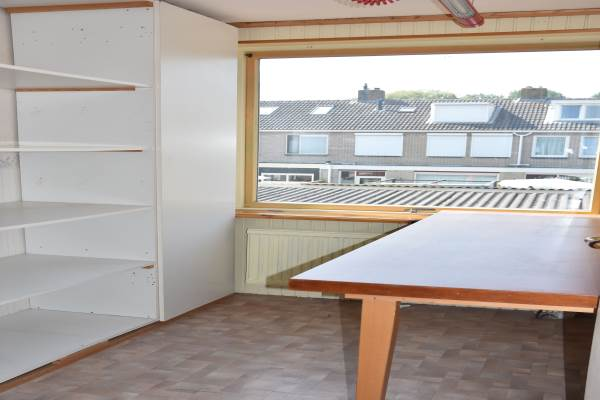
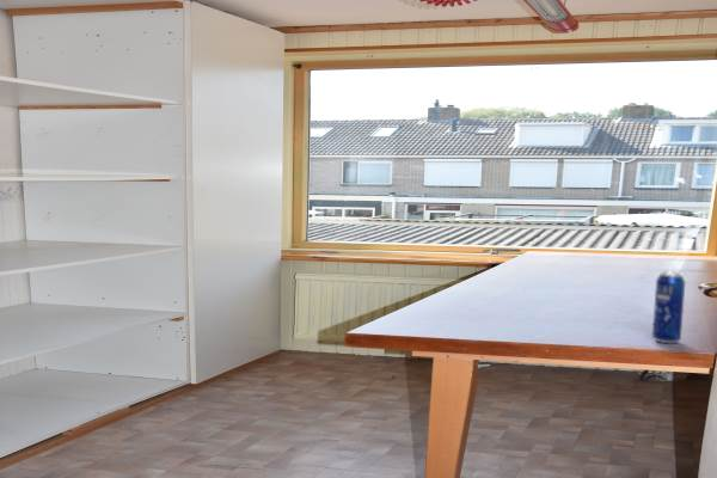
+ beverage can [651,270,686,344]
